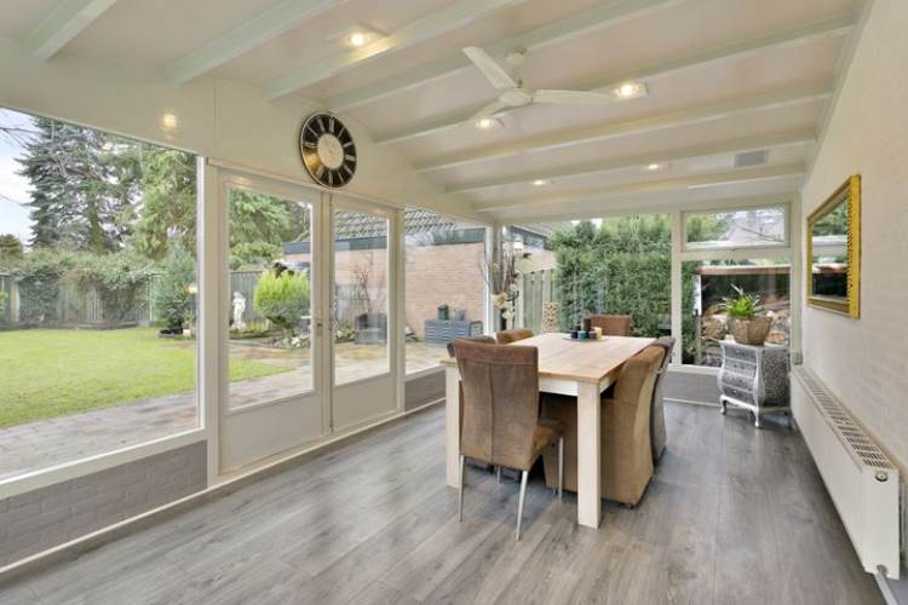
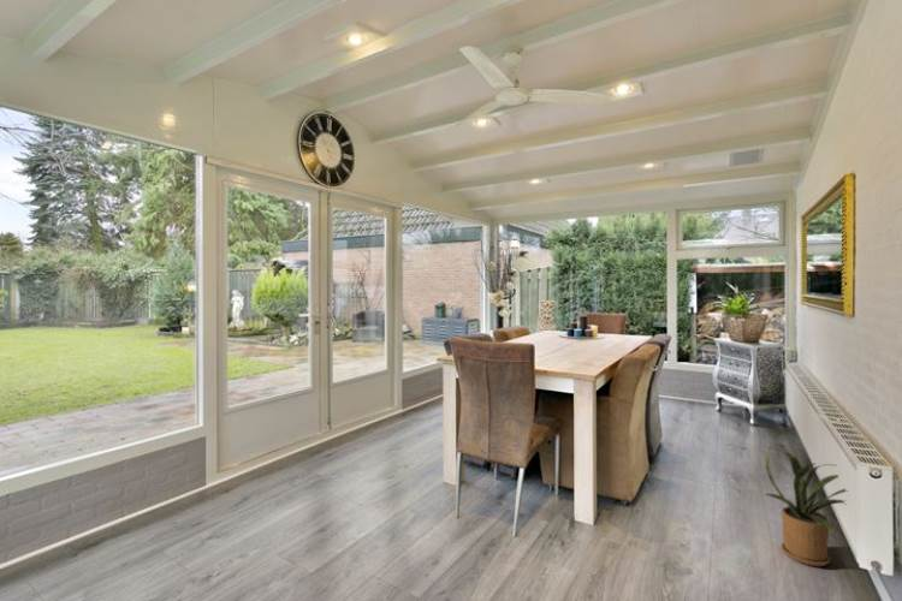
+ house plant [764,446,848,567]
